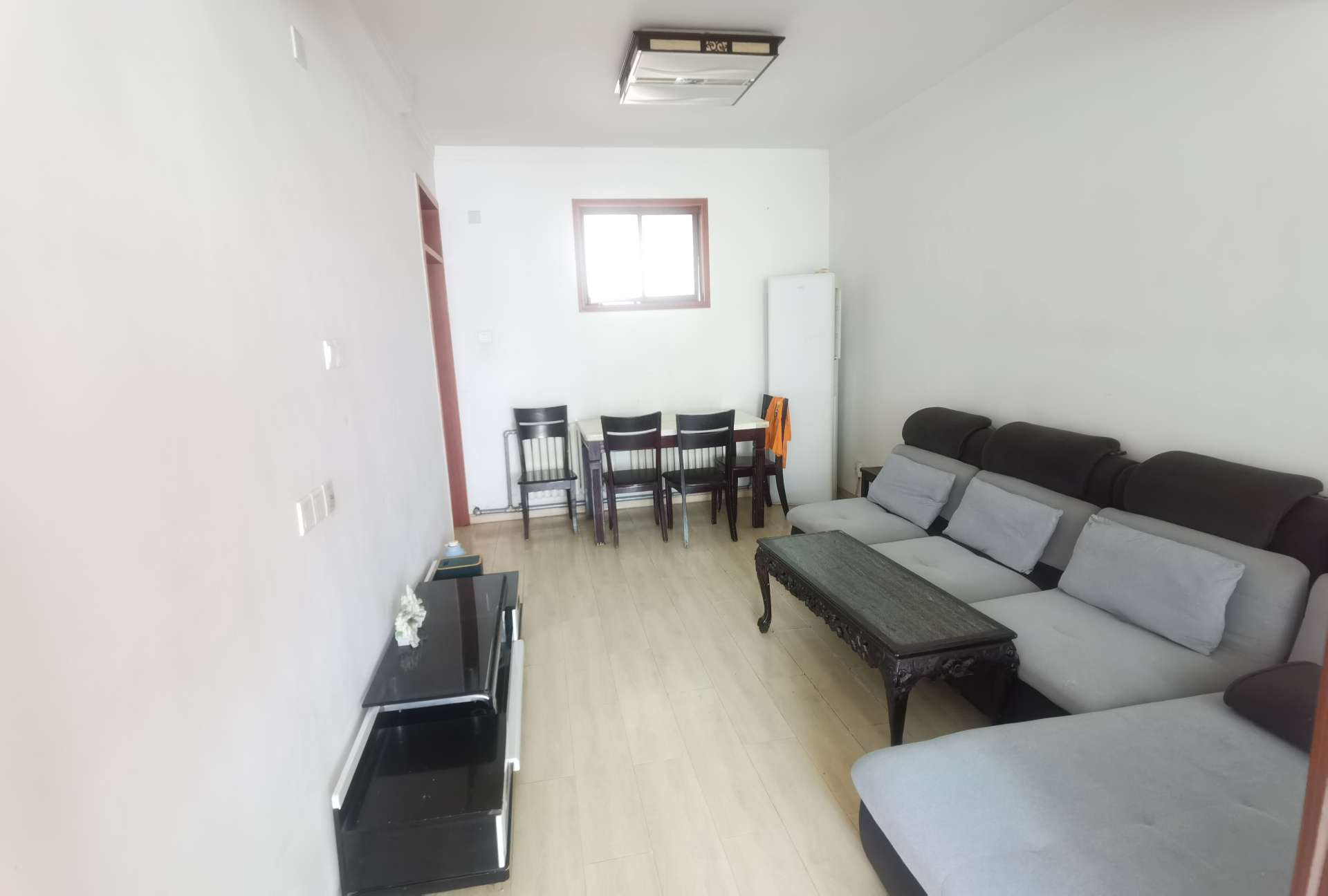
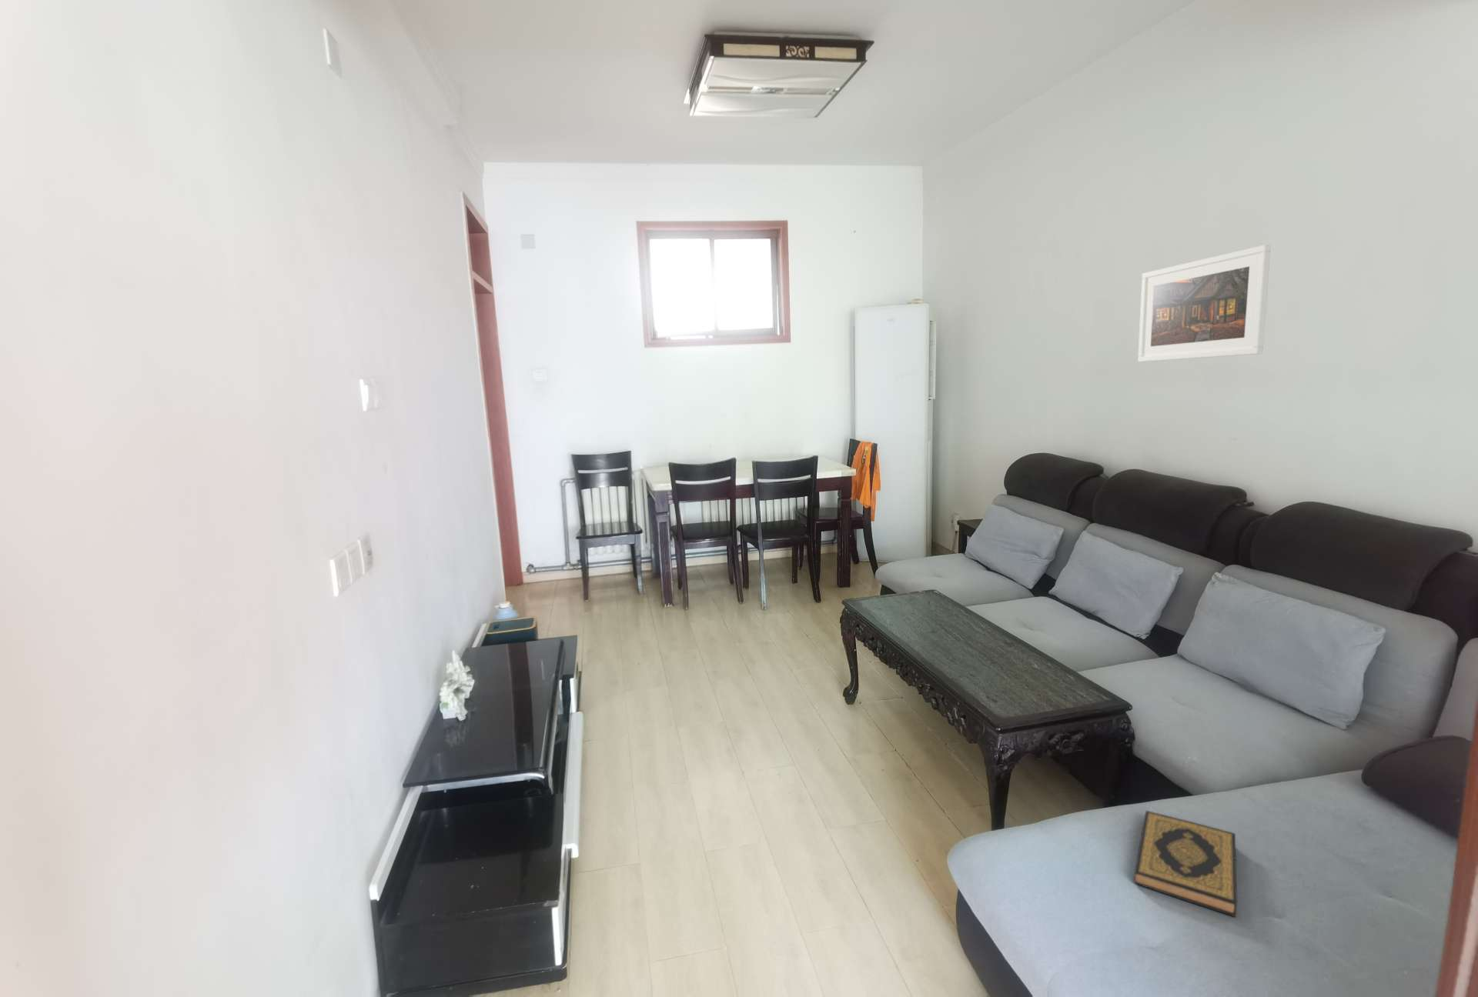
+ hardback book [1133,810,1238,918]
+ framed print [1137,244,1272,363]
